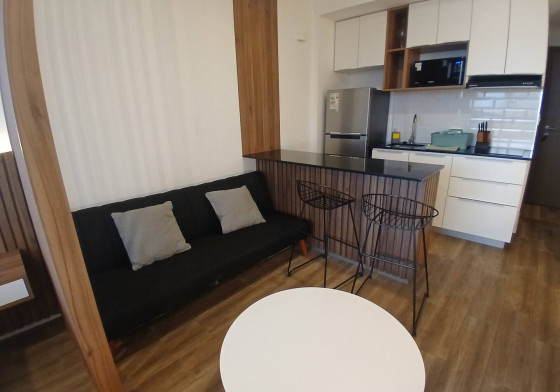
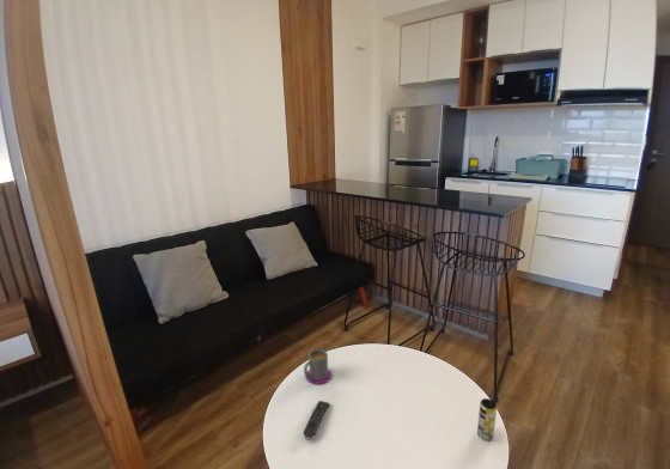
+ beverage can [476,397,498,441]
+ remote control [302,400,330,441]
+ mug [303,348,334,385]
